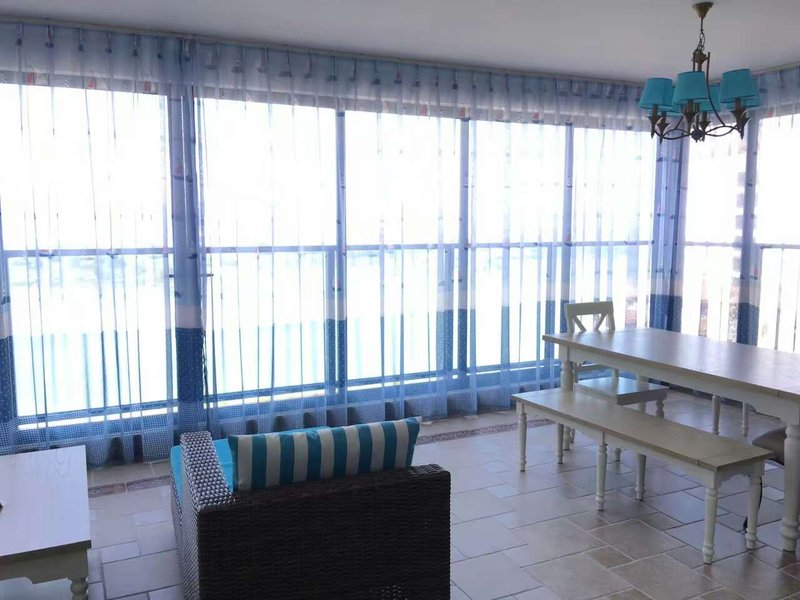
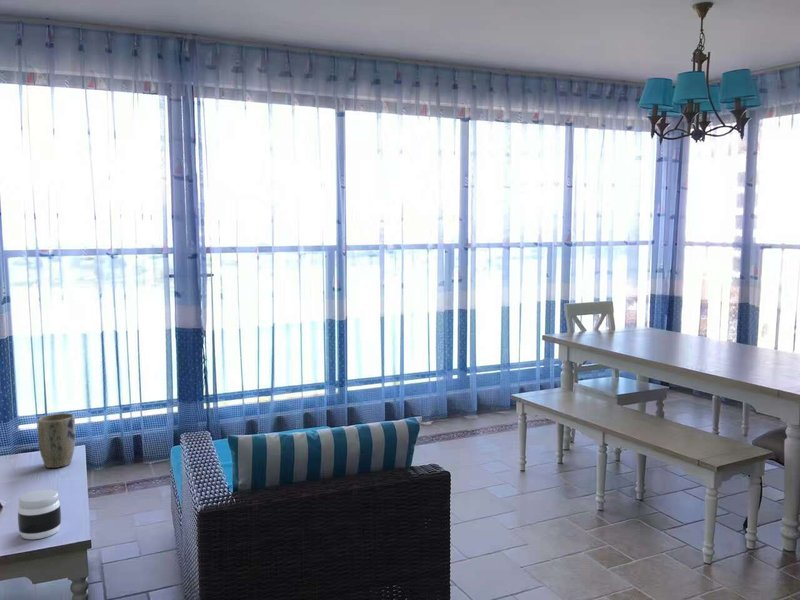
+ jar [17,488,62,540]
+ plant pot [37,412,76,469]
